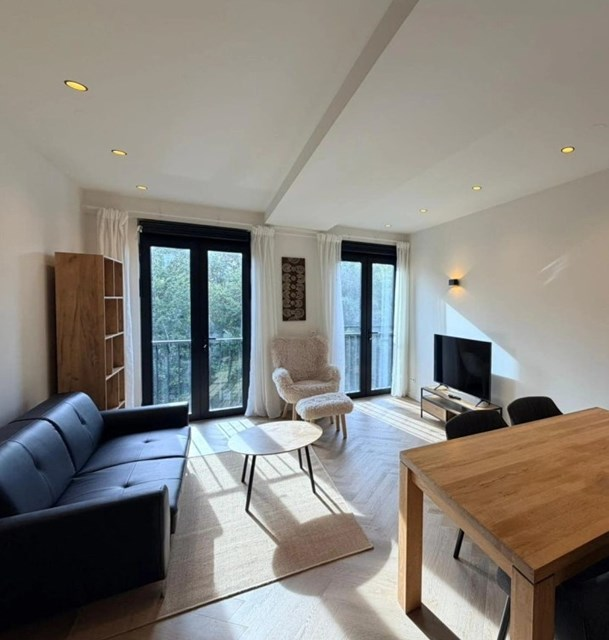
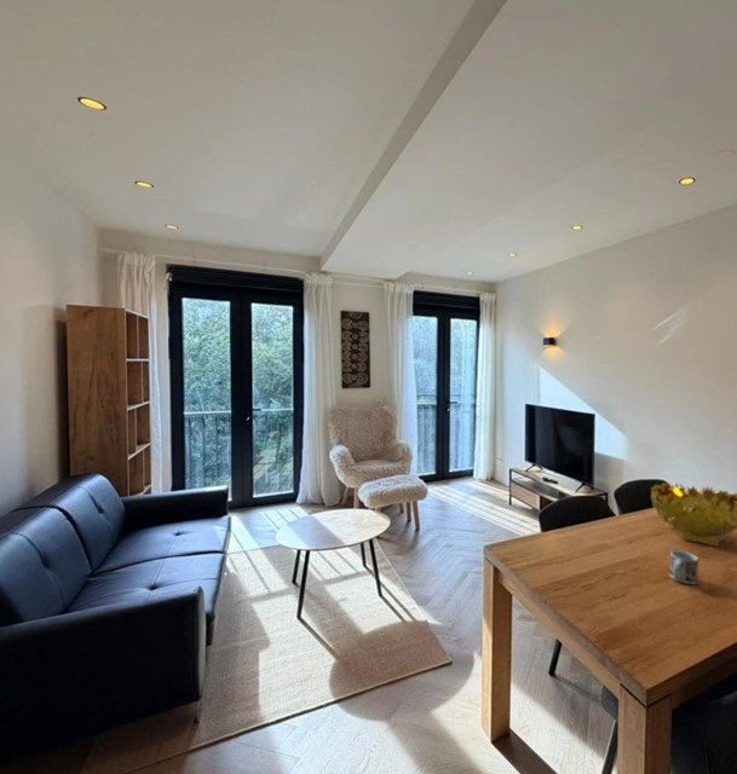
+ cup [668,549,699,585]
+ decorative bowl [650,481,737,547]
